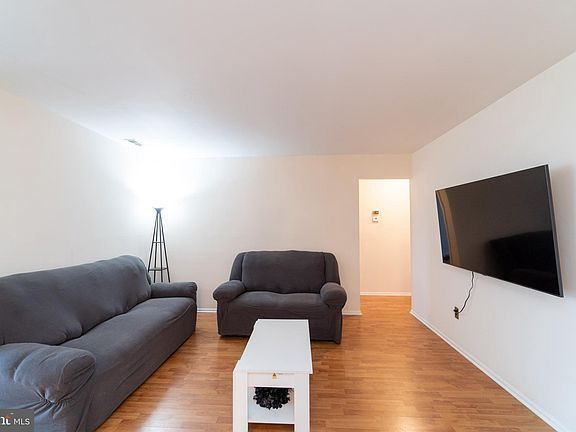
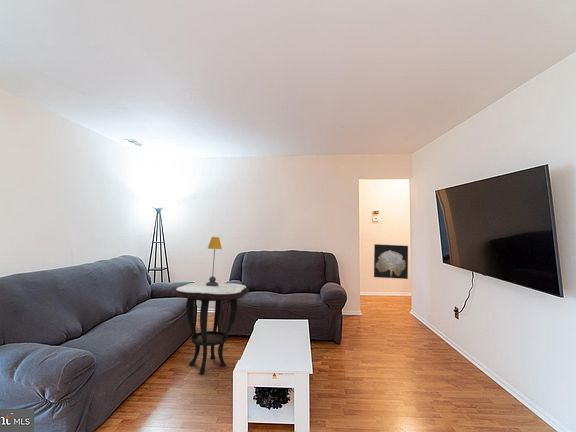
+ side table [172,281,250,375]
+ table lamp [206,236,223,286]
+ wall art [373,243,409,280]
